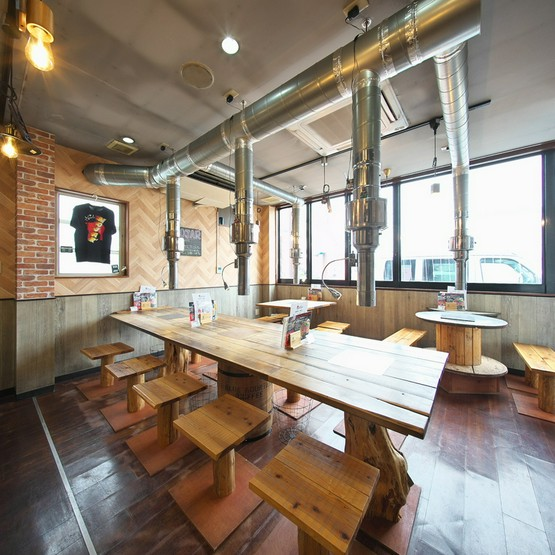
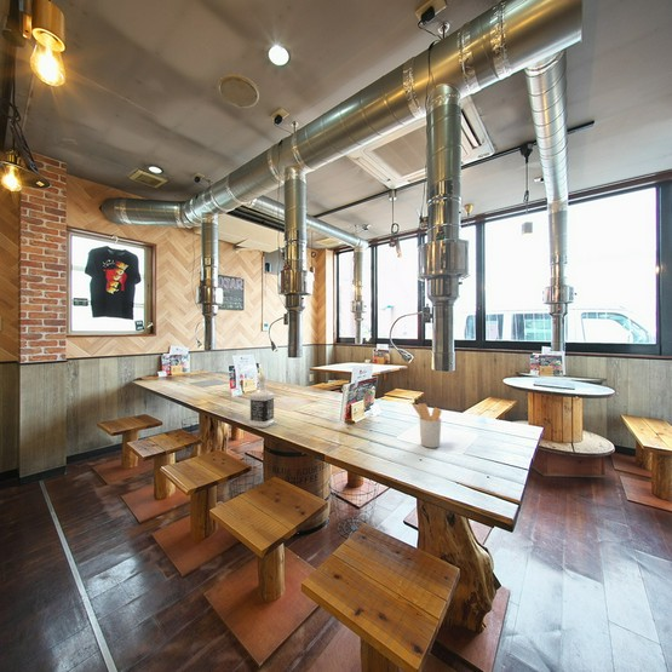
+ bottle [248,374,276,429]
+ utensil holder [412,402,443,449]
